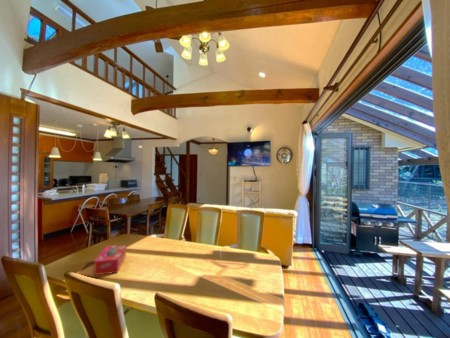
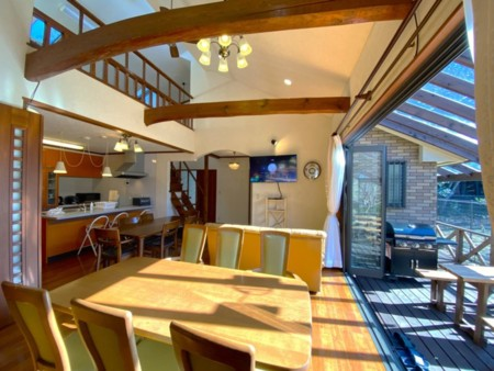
- tissue box [93,244,127,276]
